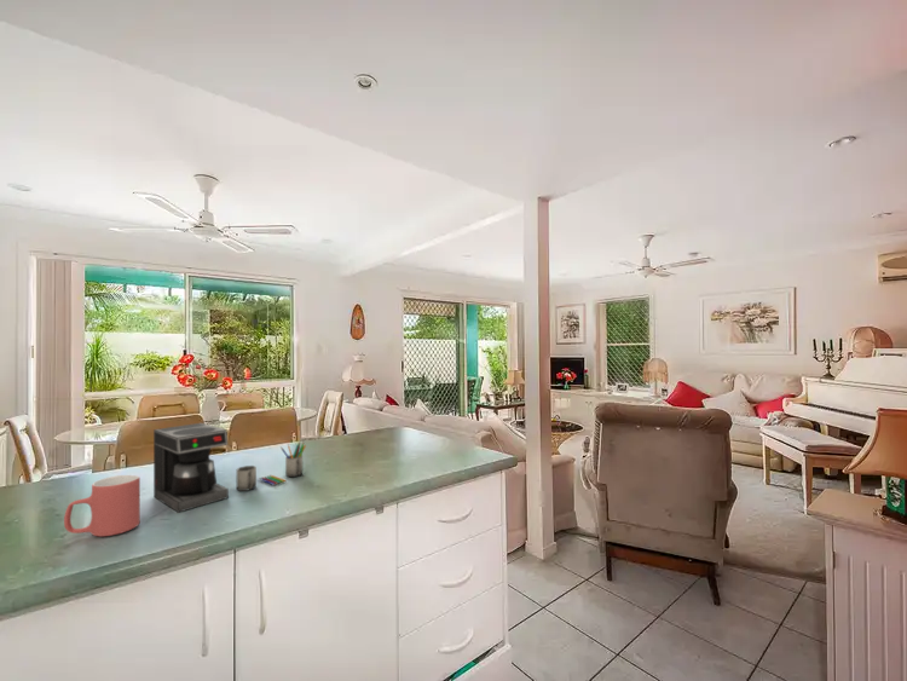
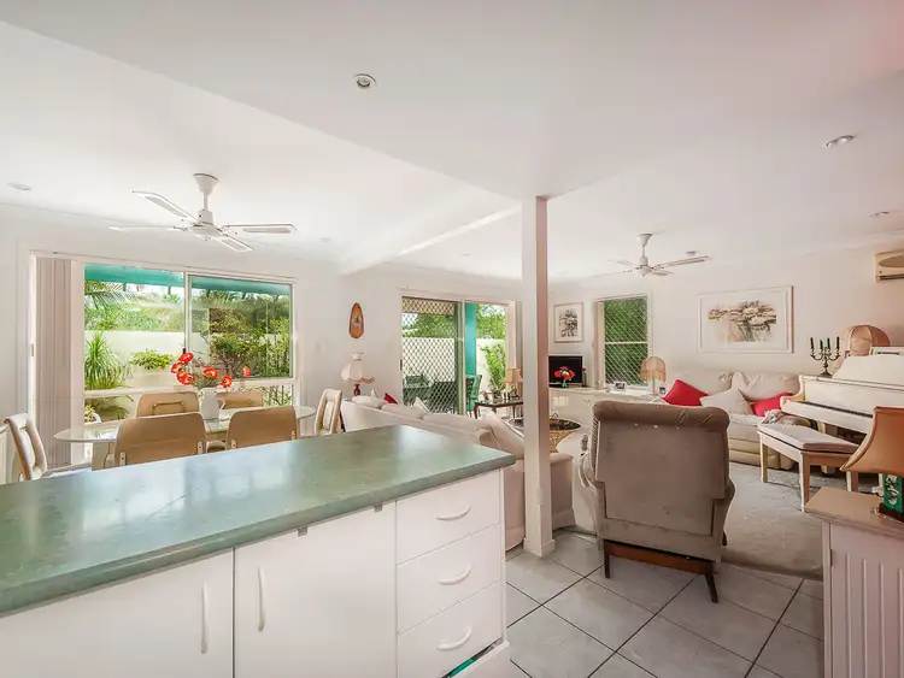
- coffee maker [152,422,307,514]
- mug [63,474,141,537]
